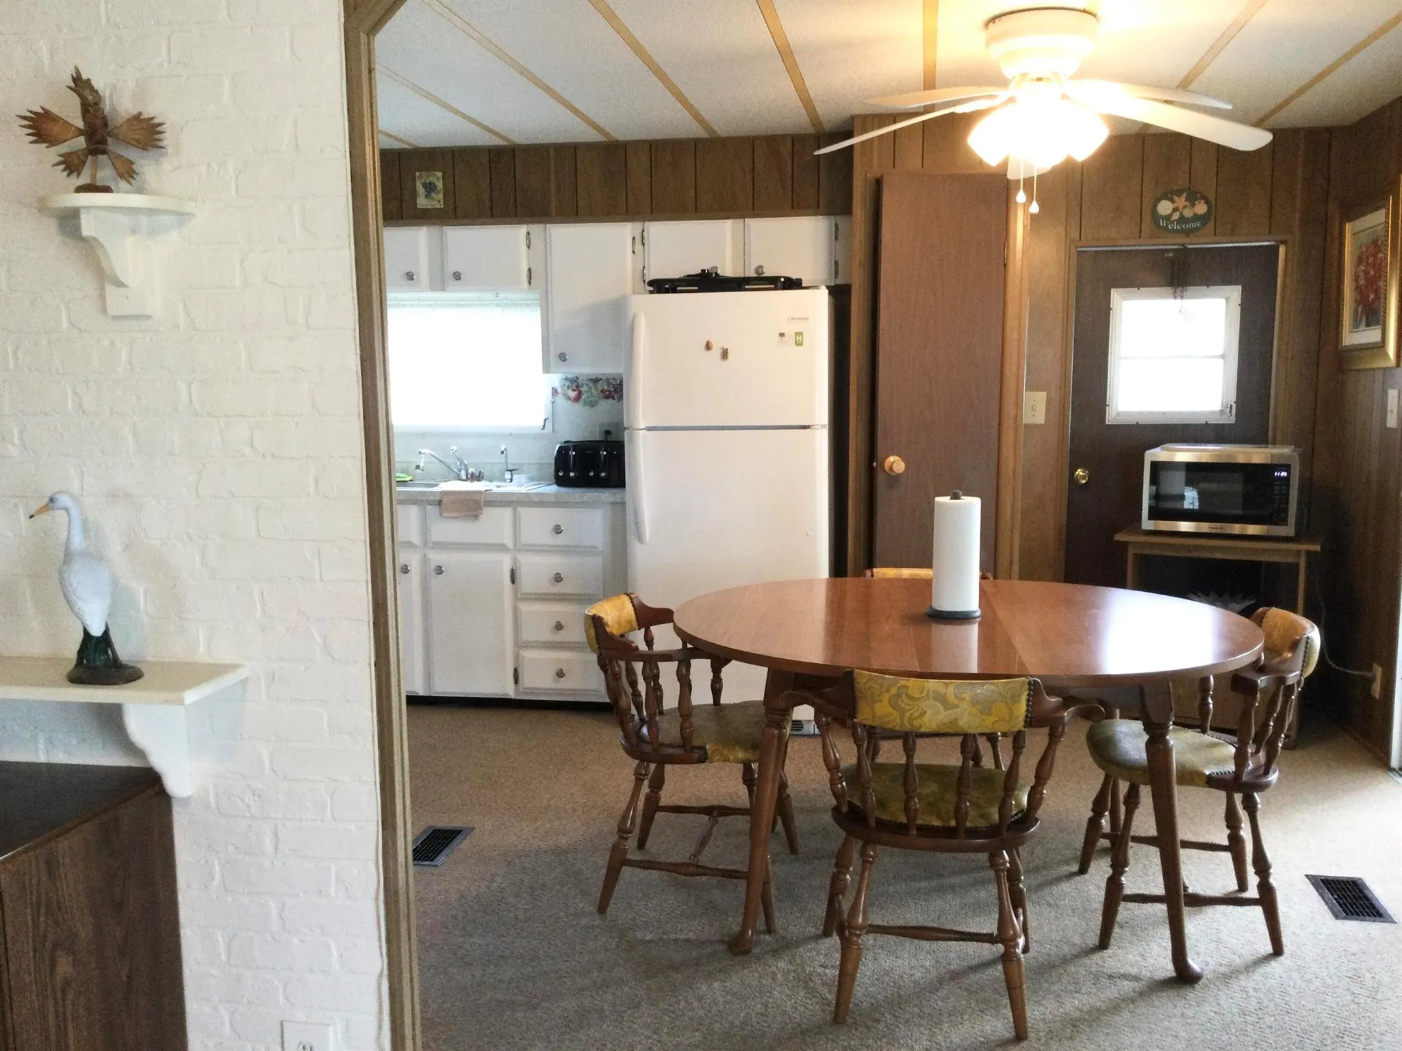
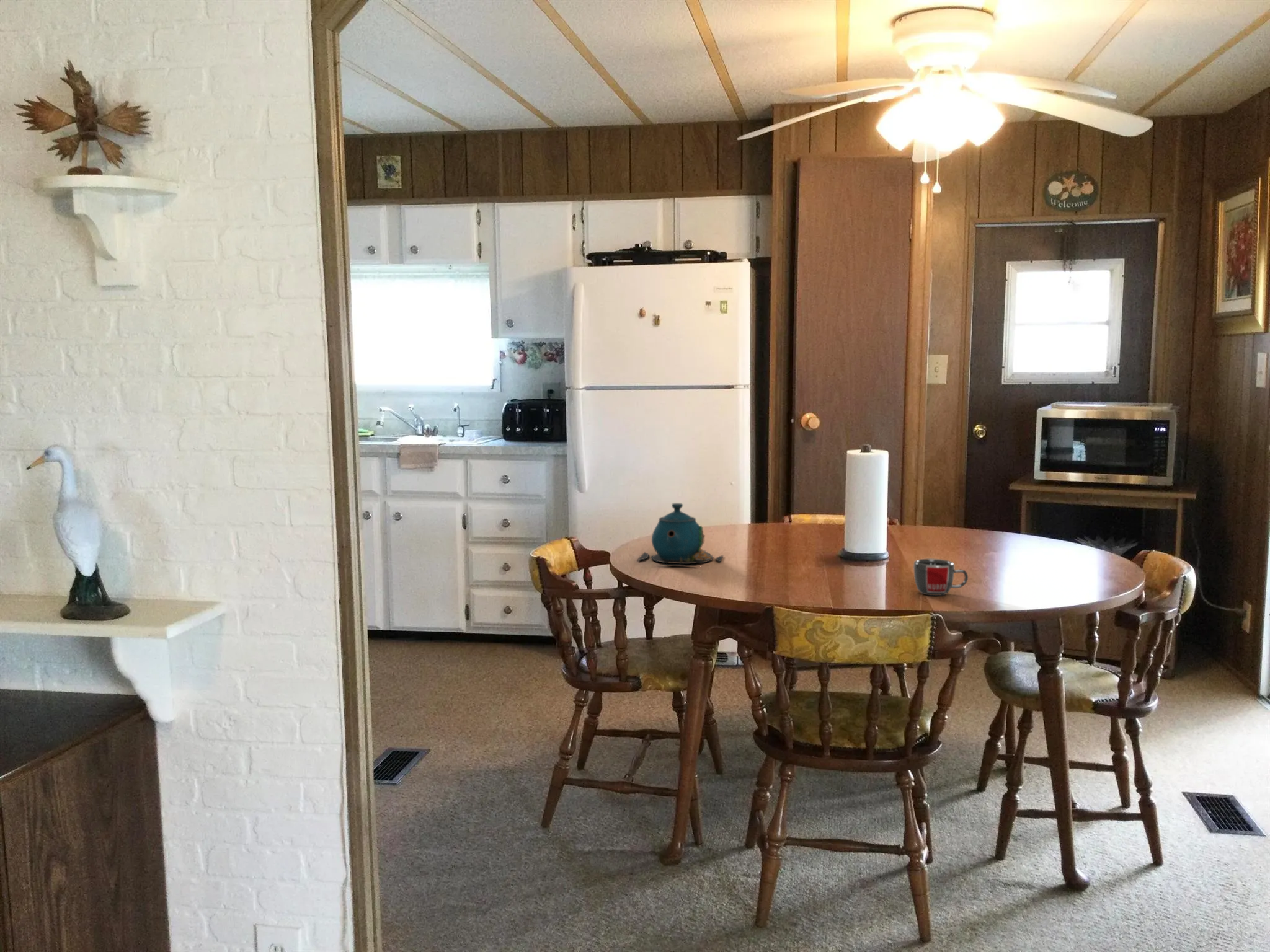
+ mug [913,558,969,596]
+ teapot [636,503,724,567]
